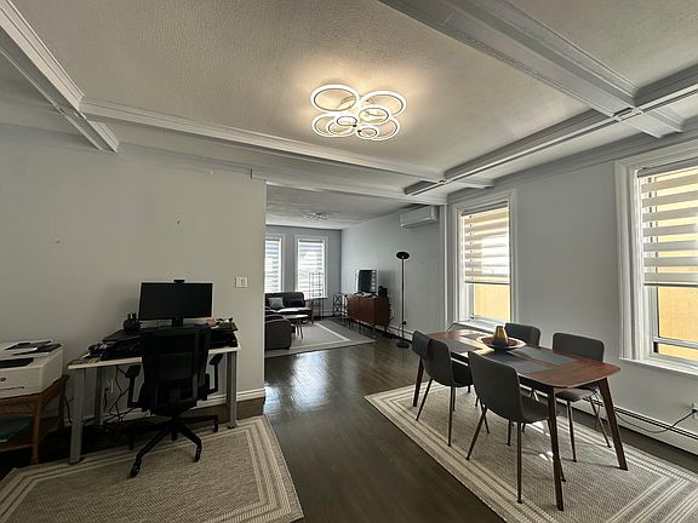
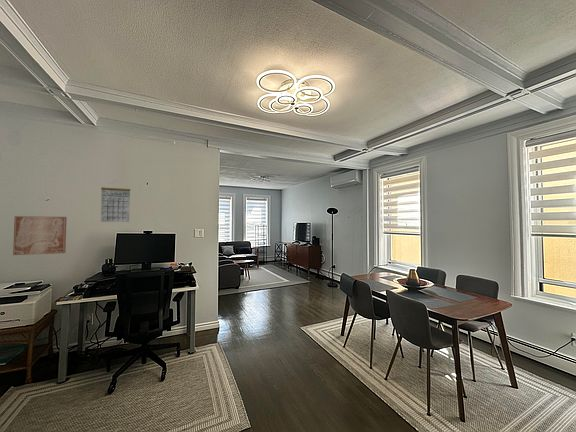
+ calendar [100,180,131,223]
+ wall art [12,215,68,256]
